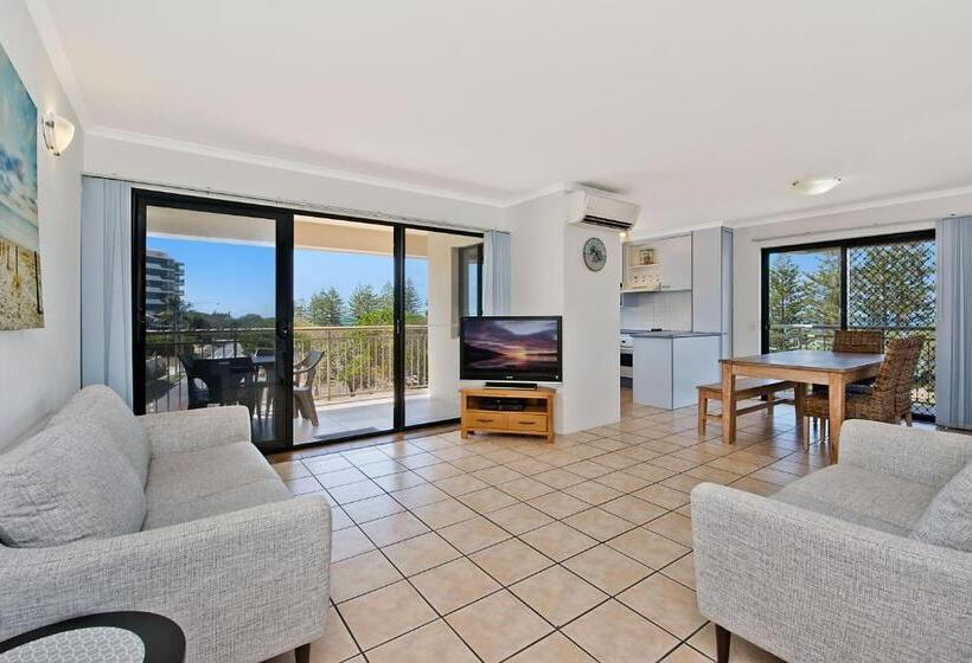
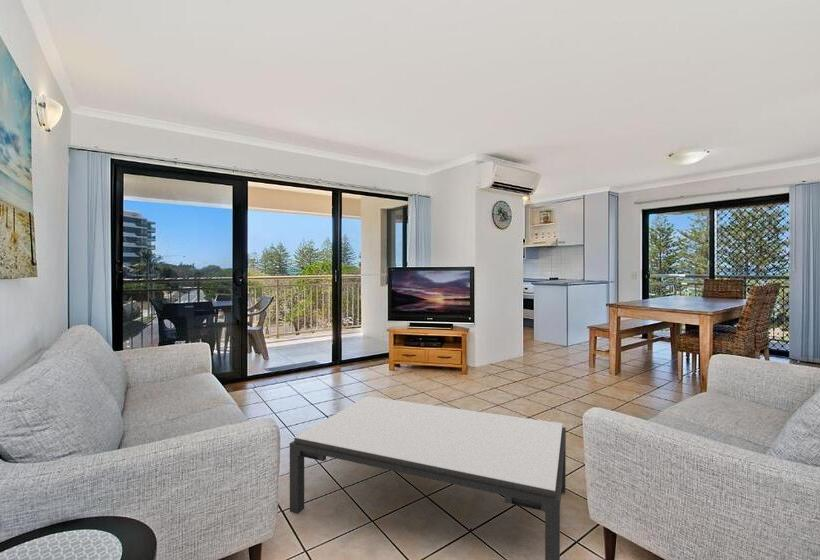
+ coffee table [289,395,567,560]
